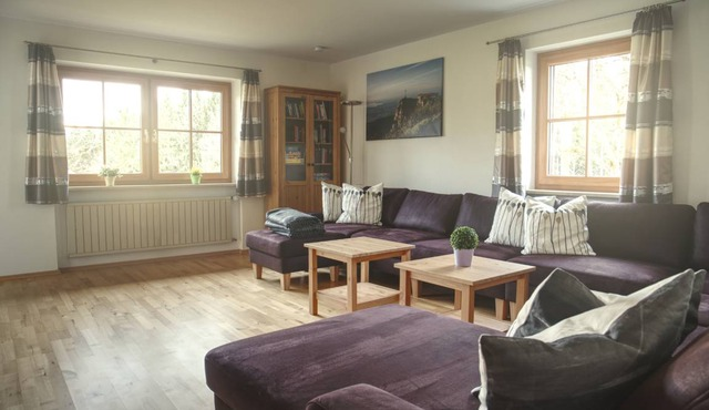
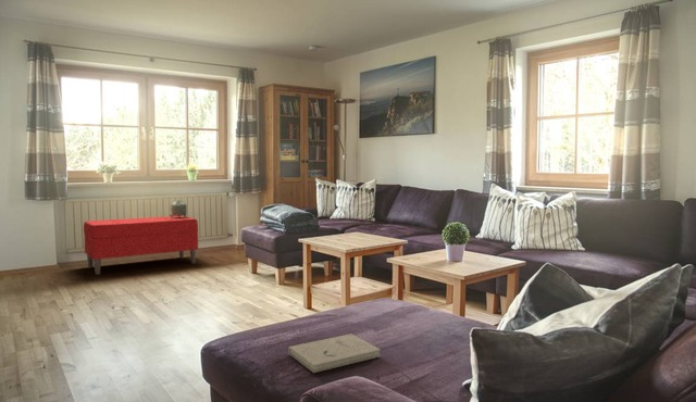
+ decorative box [169,199,188,218]
+ bench [83,215,199,276]
+ book [288,332,382,374]
